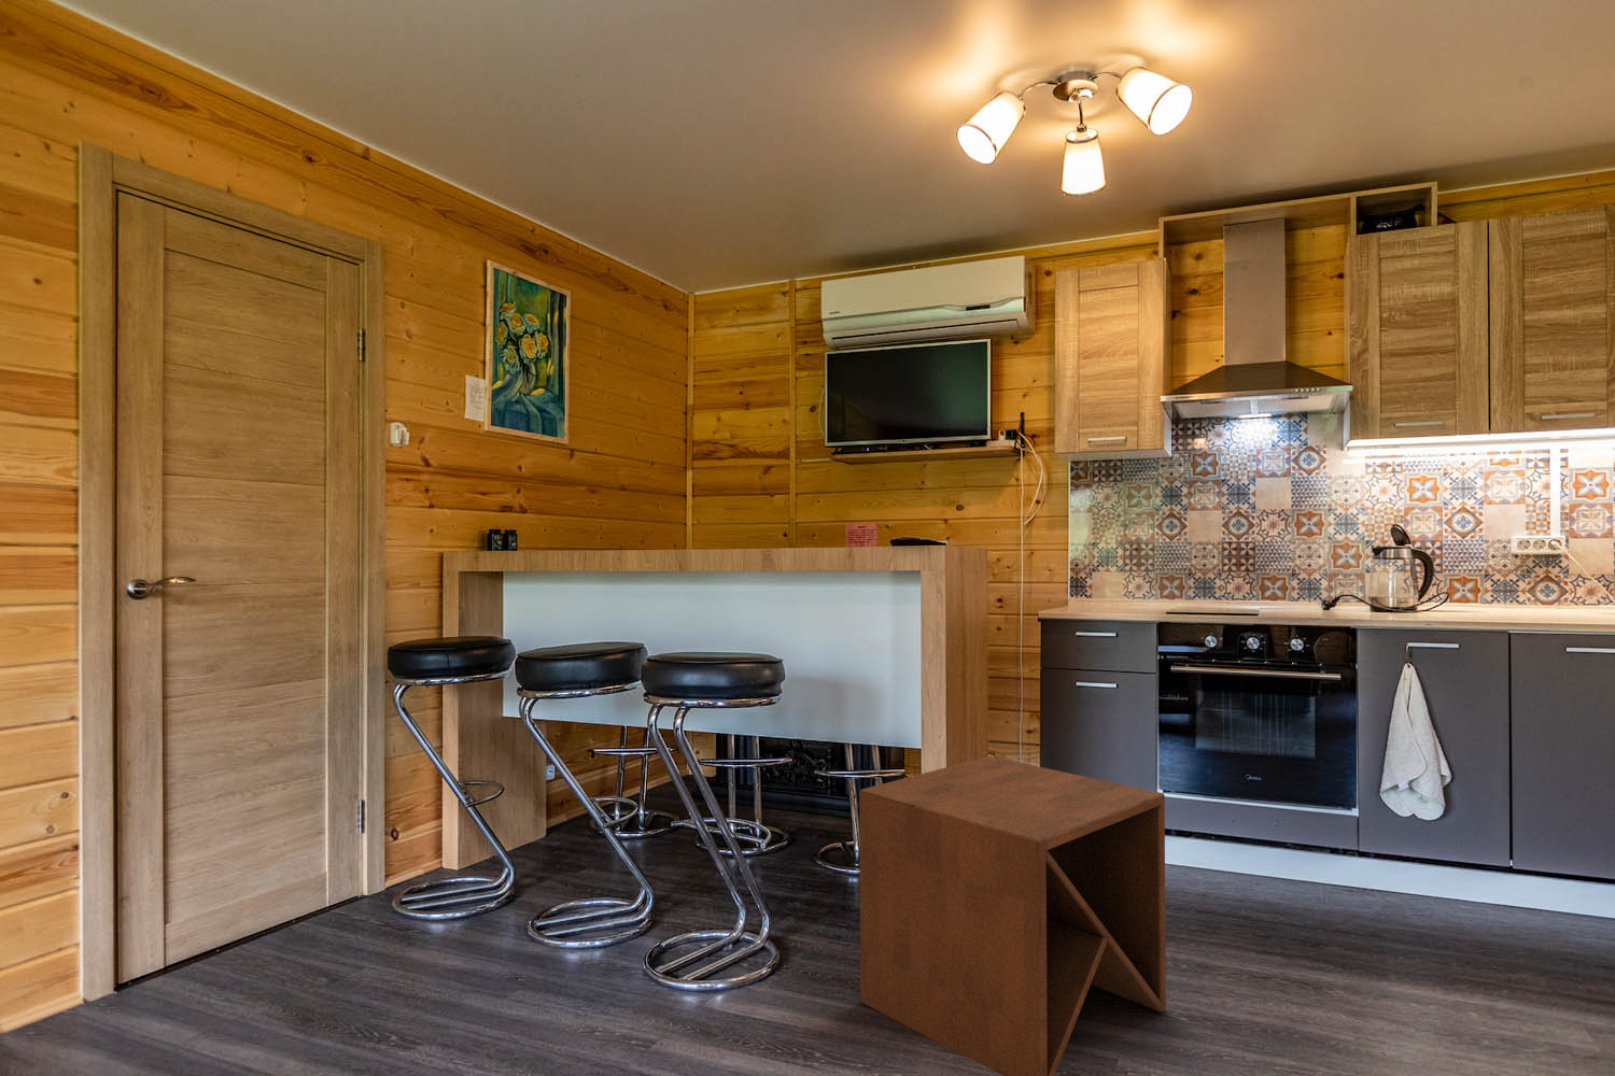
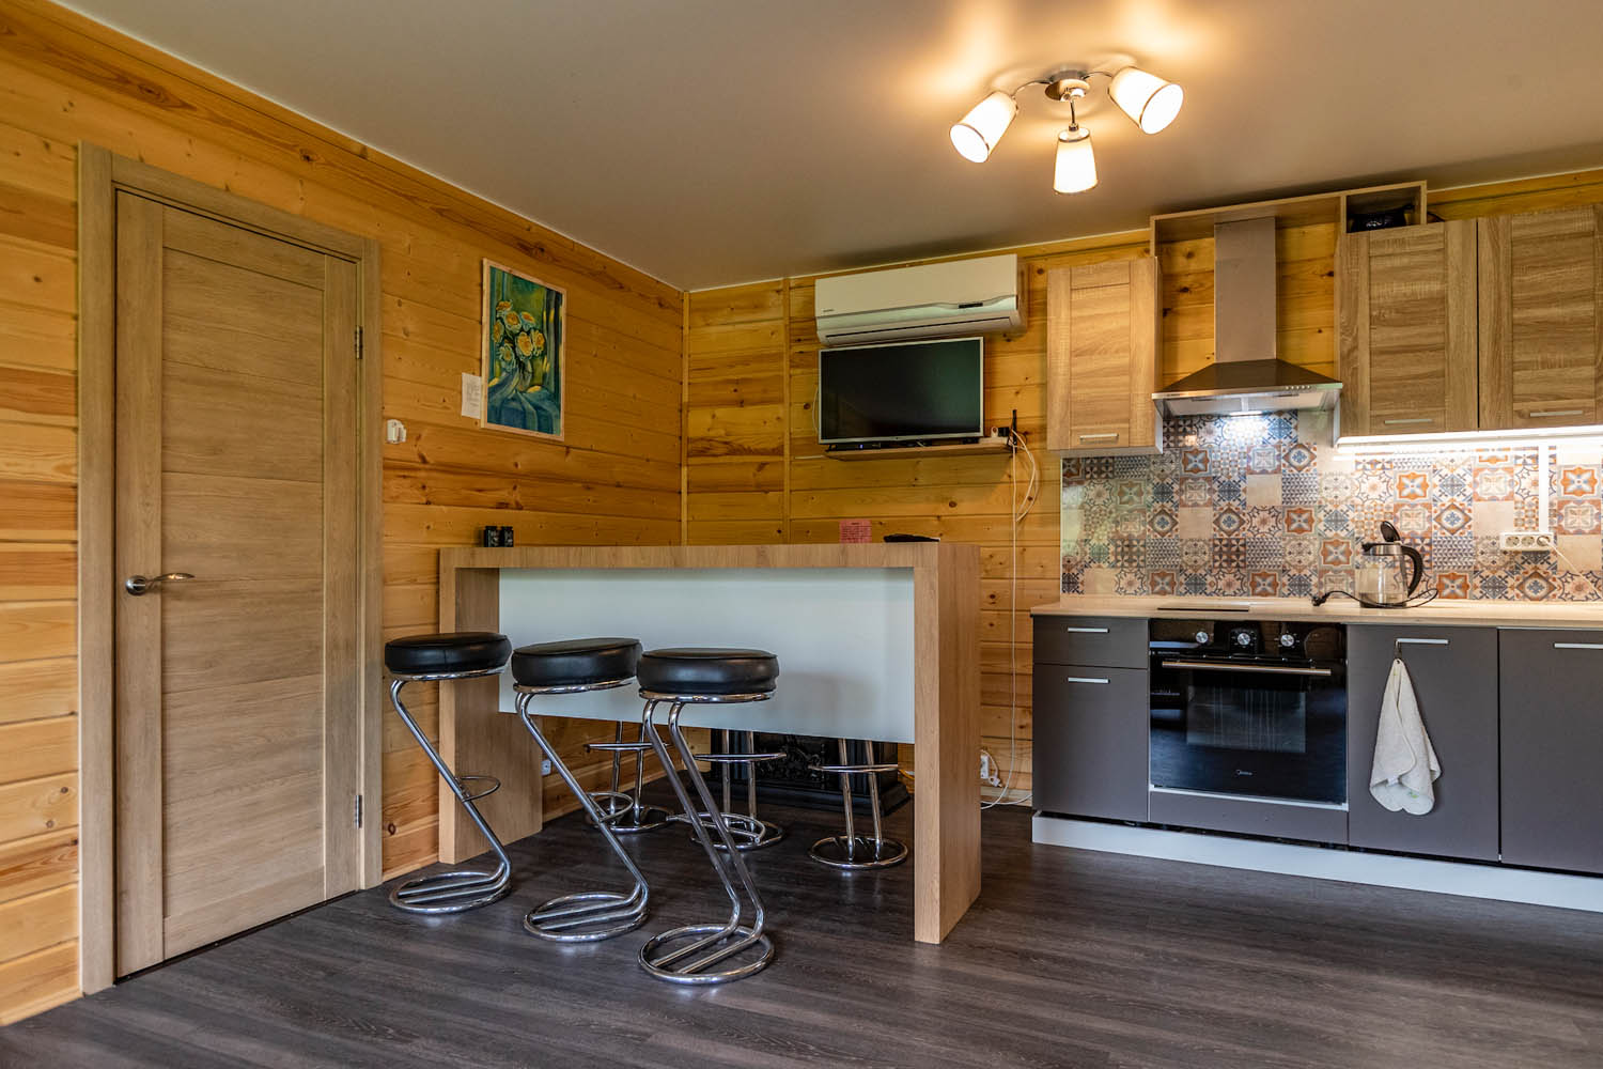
- side table [858,755,1167,1076]
